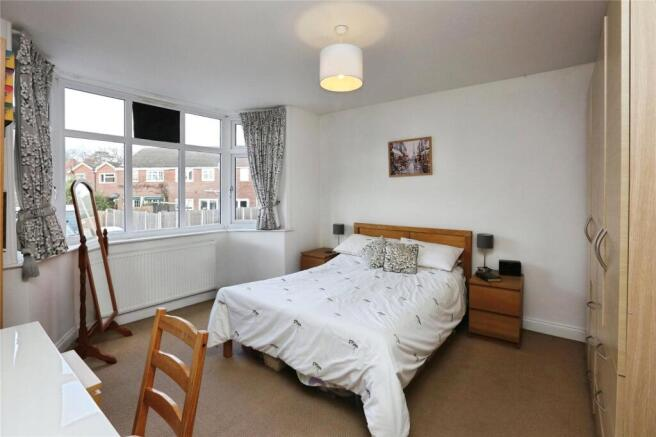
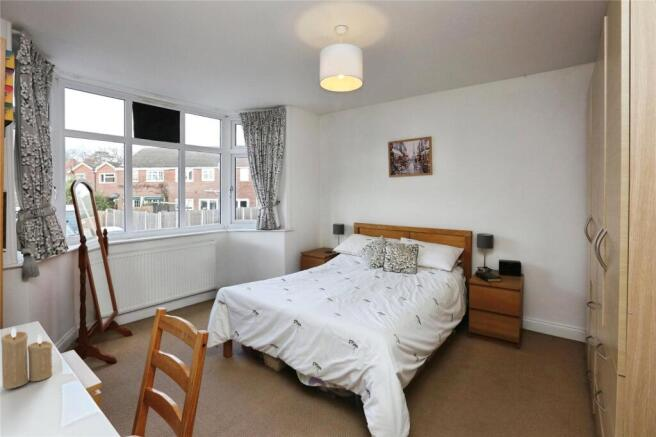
+ candle [0,326,54,390]
